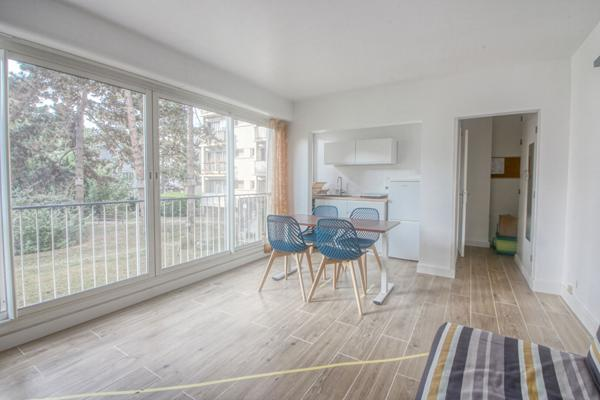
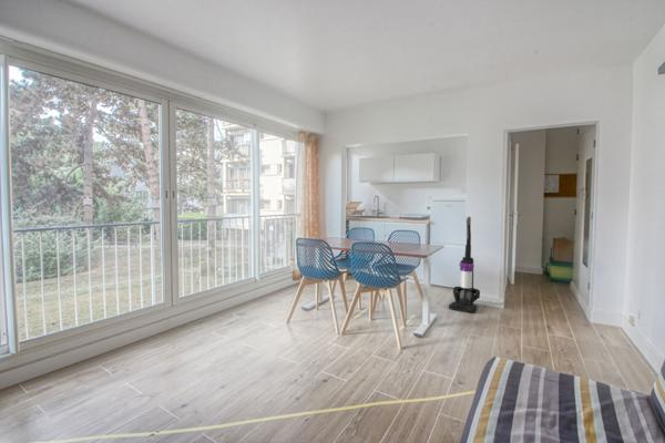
+ vacuum cleaner [448,216,481,313]
